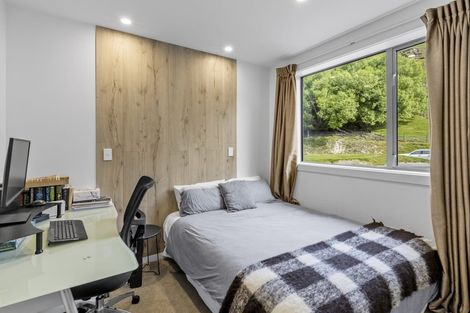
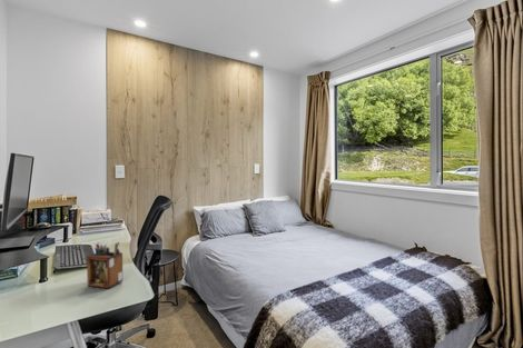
+ desk organizer [86,241,124,289]
